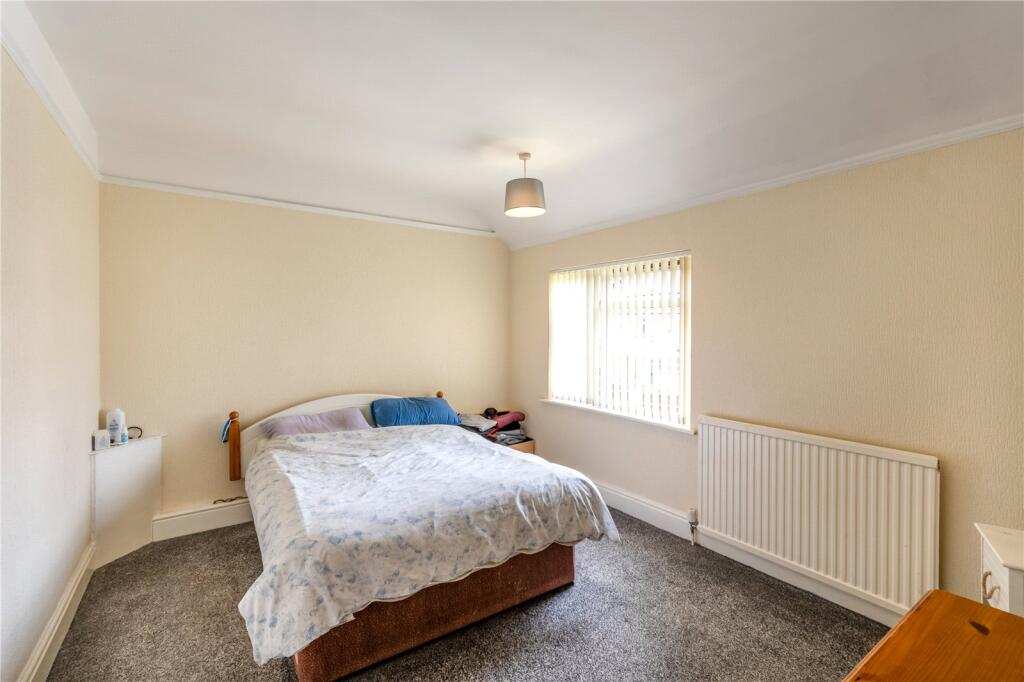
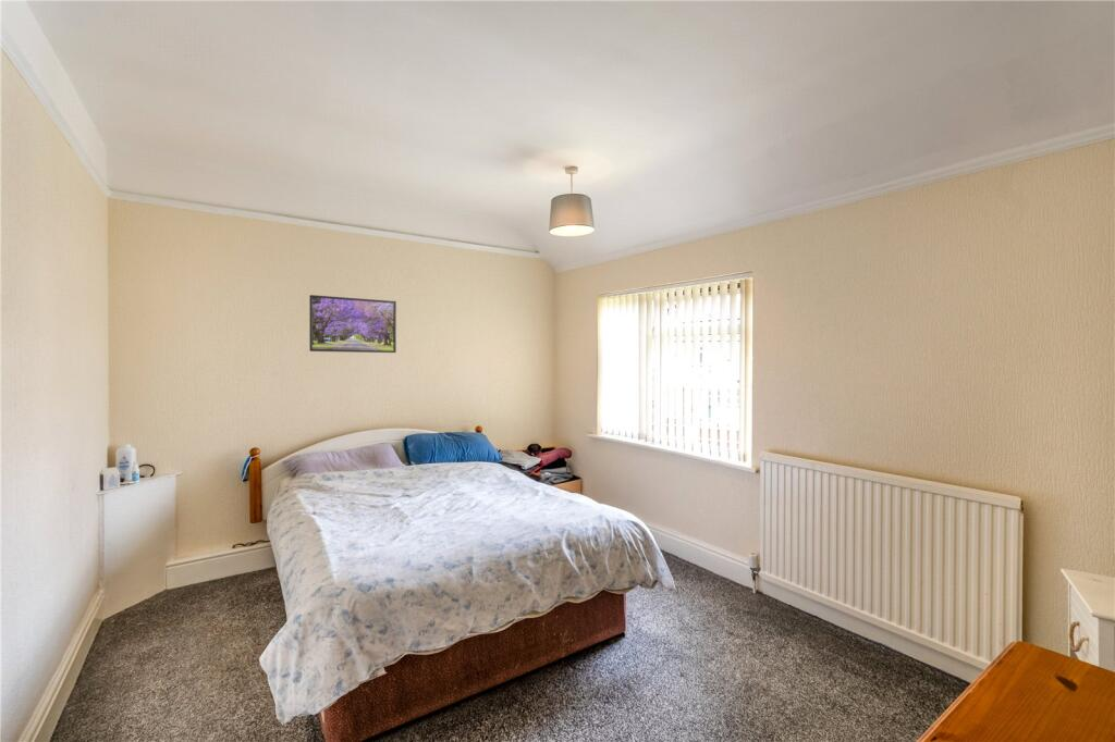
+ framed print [308,294,397,354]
